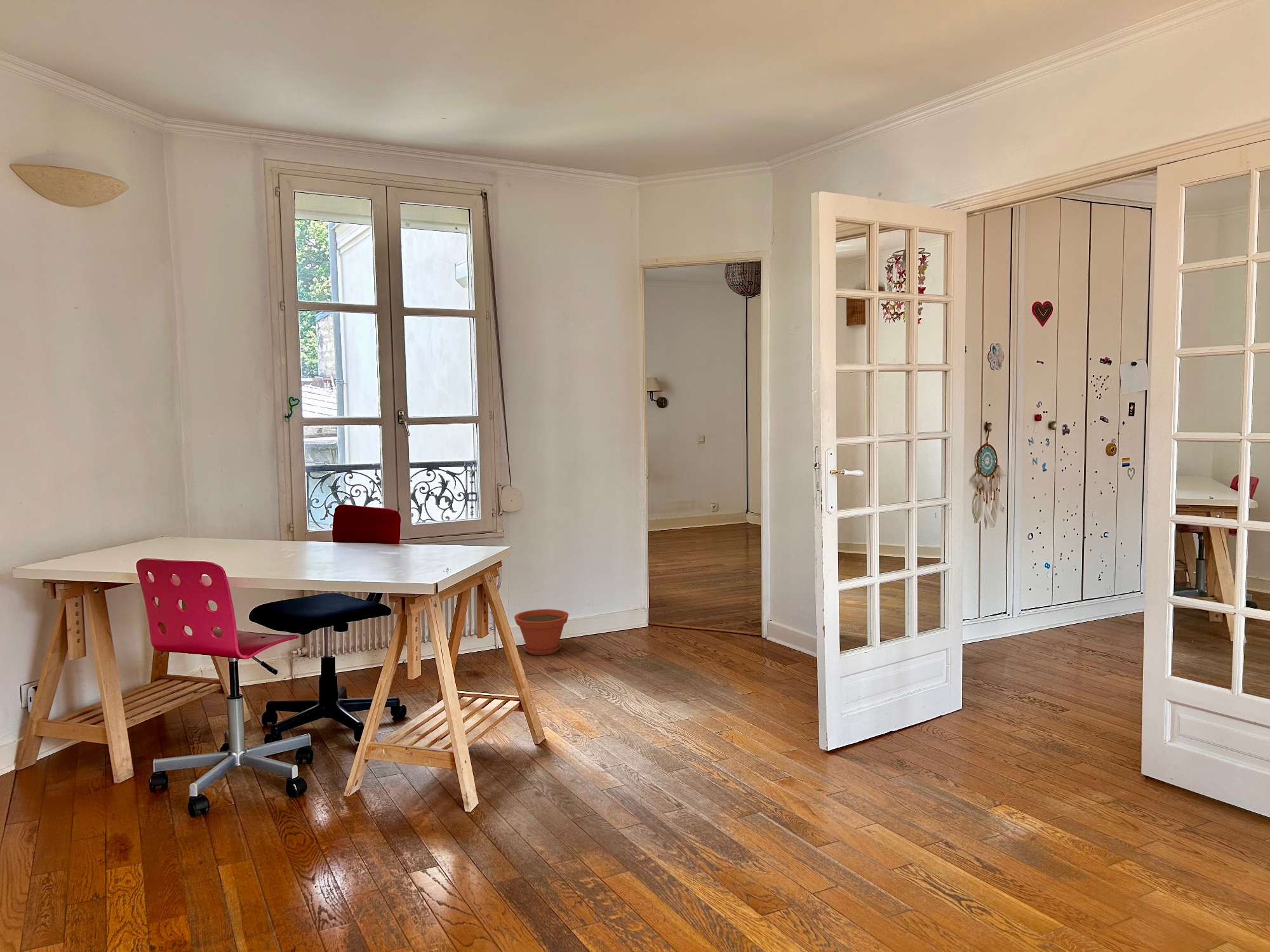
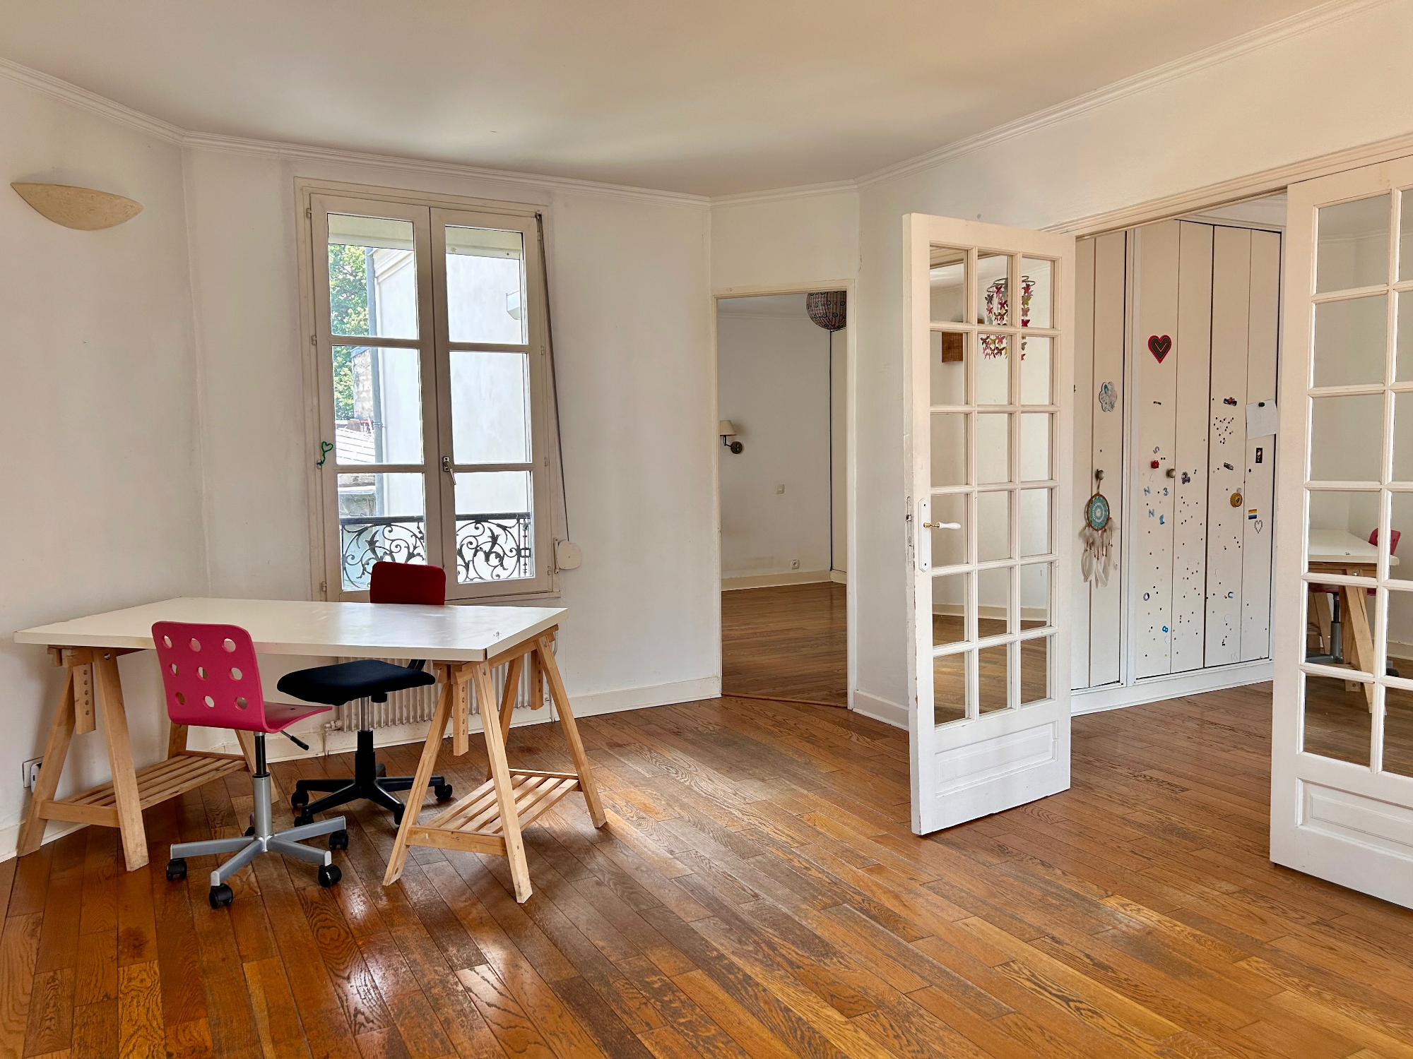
- plant pot [514,609,569,656]
